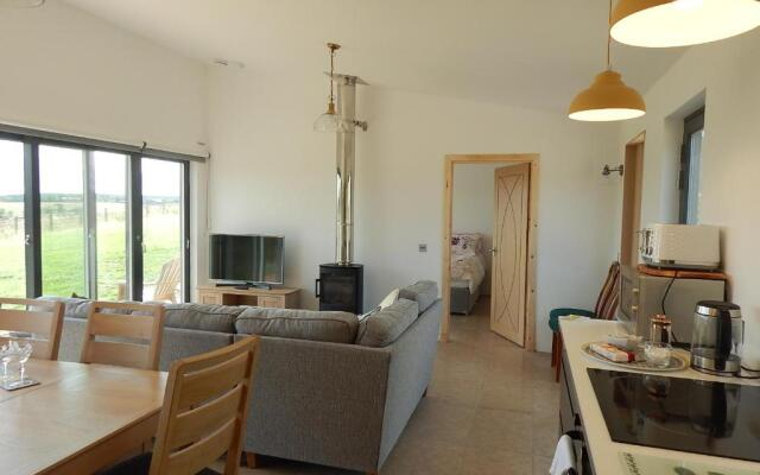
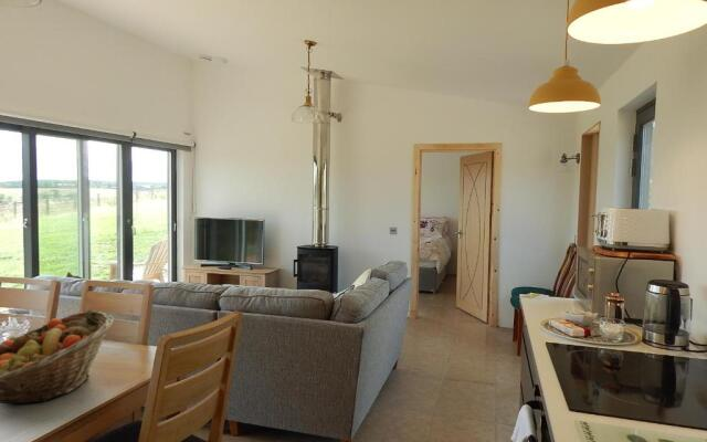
+ fruit basket [0,309,116,404]
